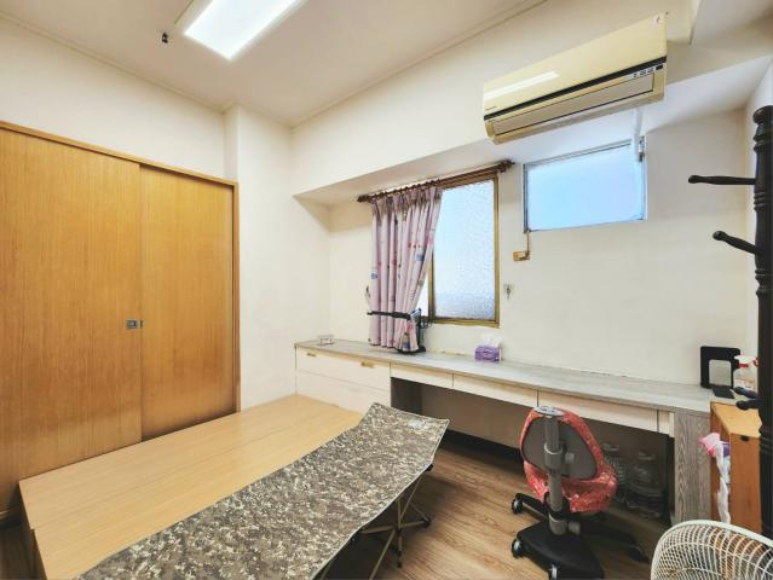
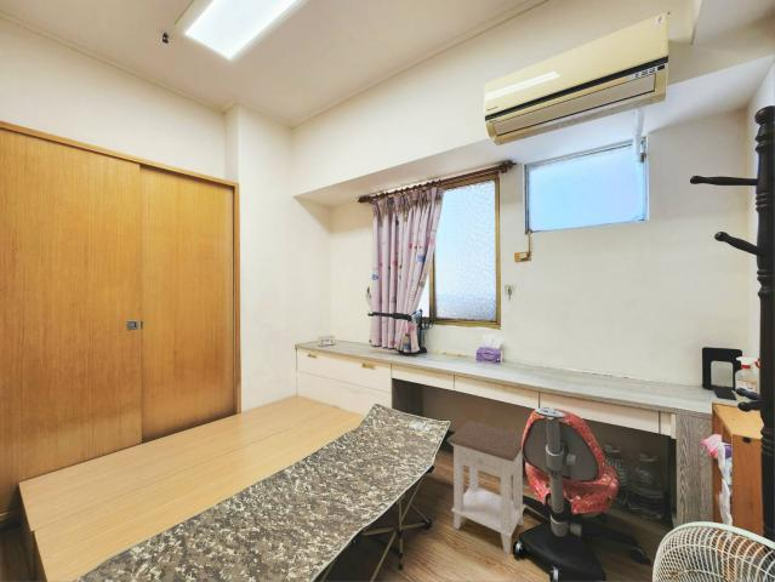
+ nightstand [445,420,526,554]
